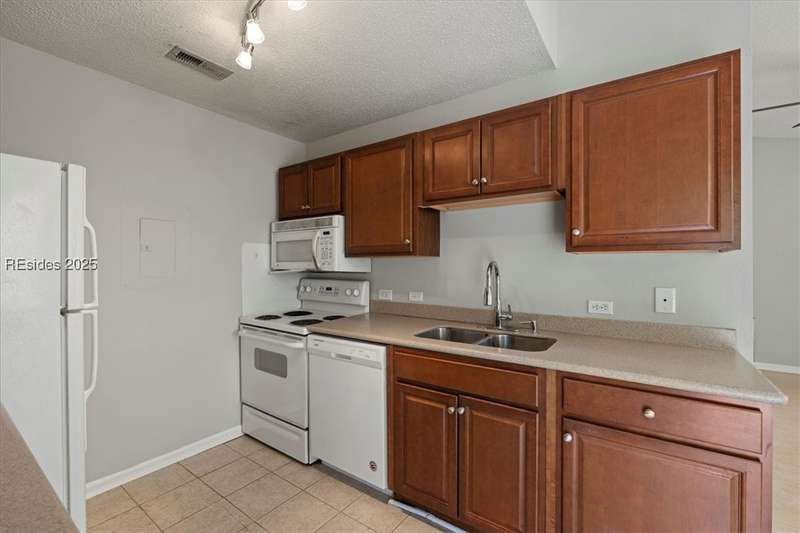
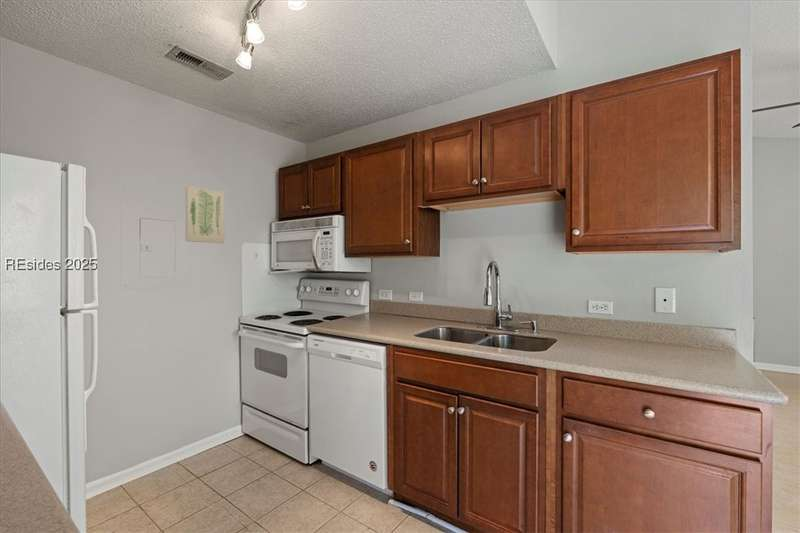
+ wall art [184,185,225,244]
